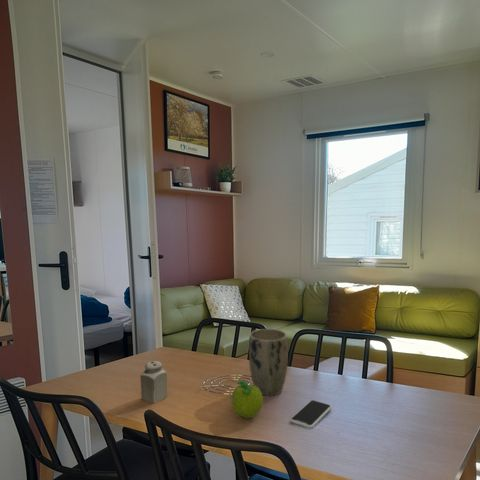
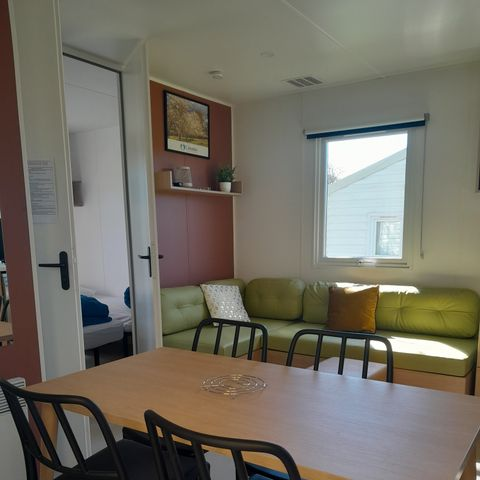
- plant pot [248,328,289,397]
- salt shaker [139,360,168,404]
- fruit [231,380,264,419]
- smartphone [289,399,333,429]
